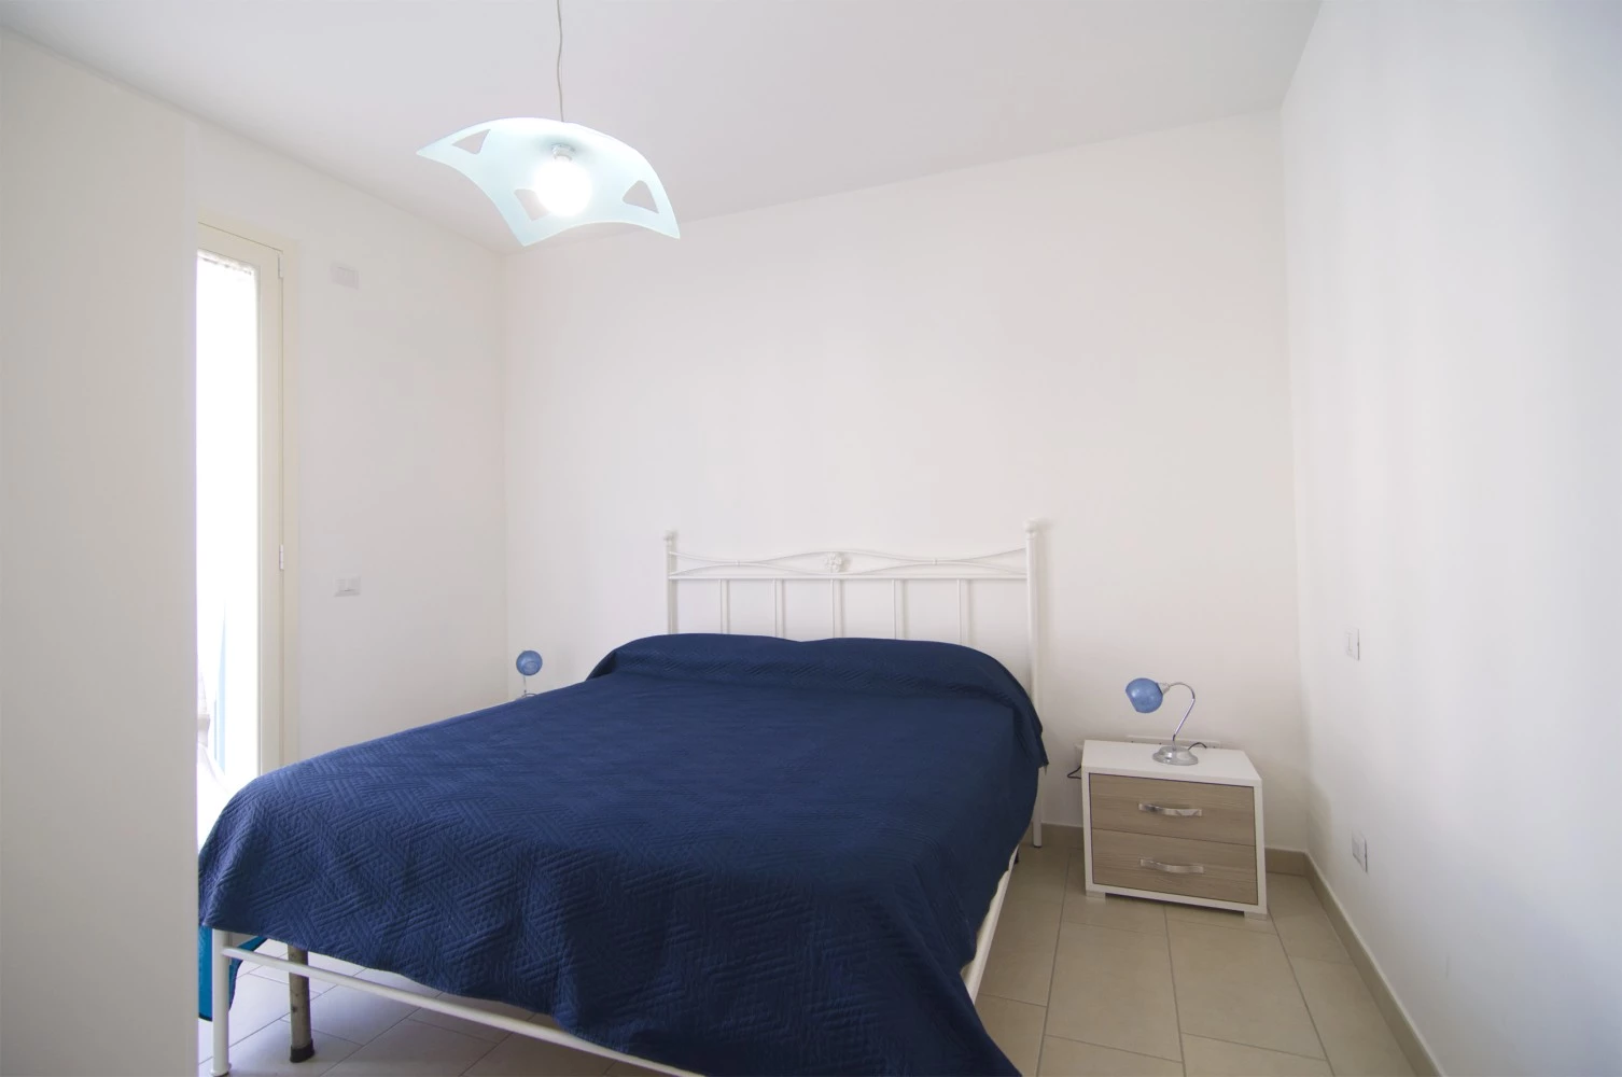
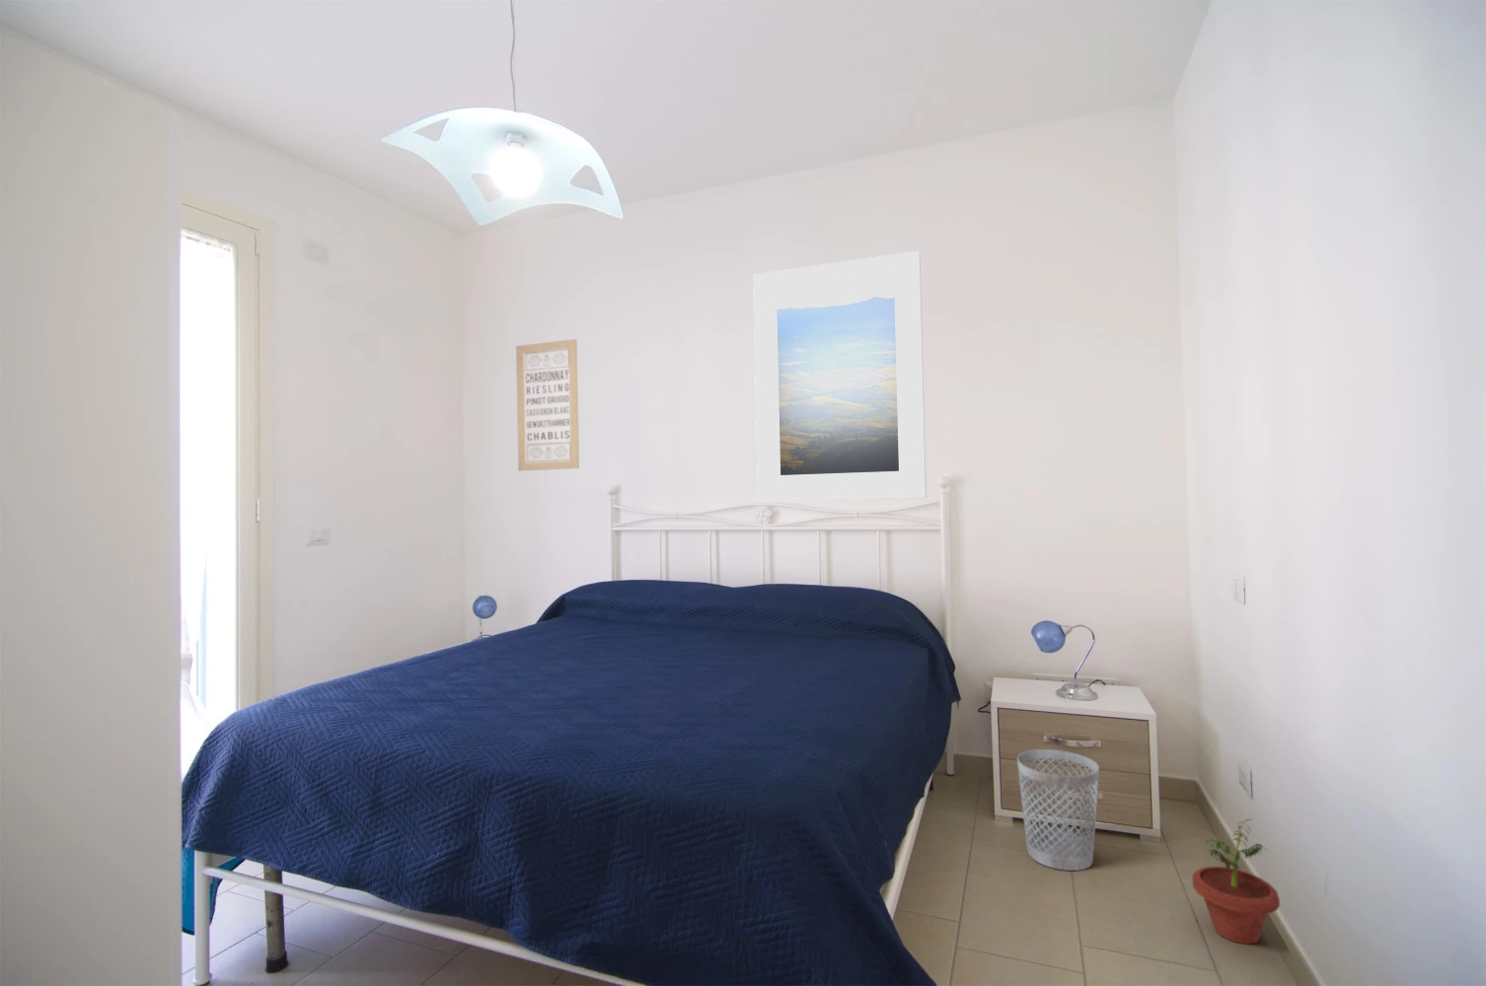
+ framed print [752,251,928,503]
+ wastebasket [1016,748,1101,872]
+ potted plant [1191,819,1281,944]
+ wall art [515,338,580,472]
